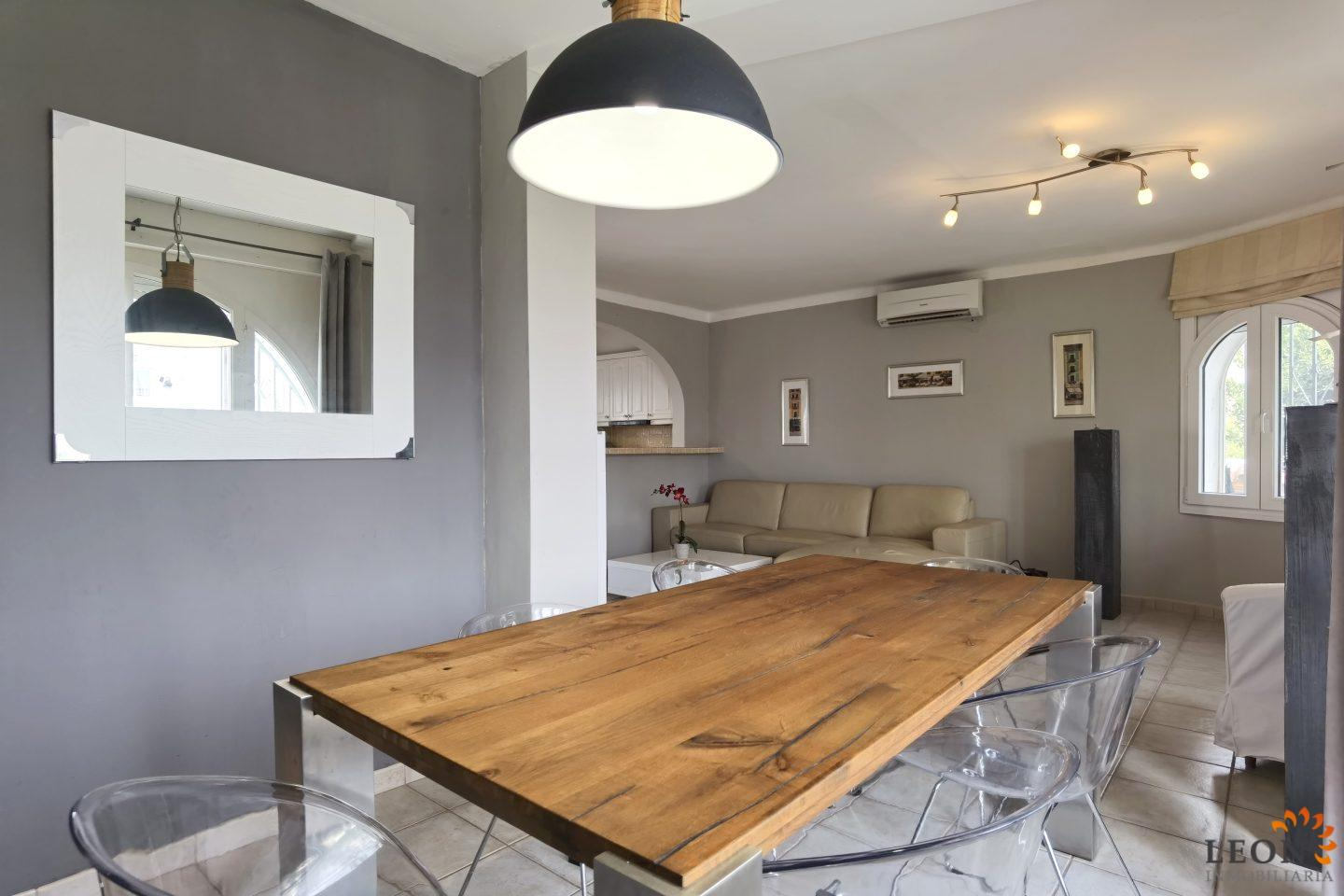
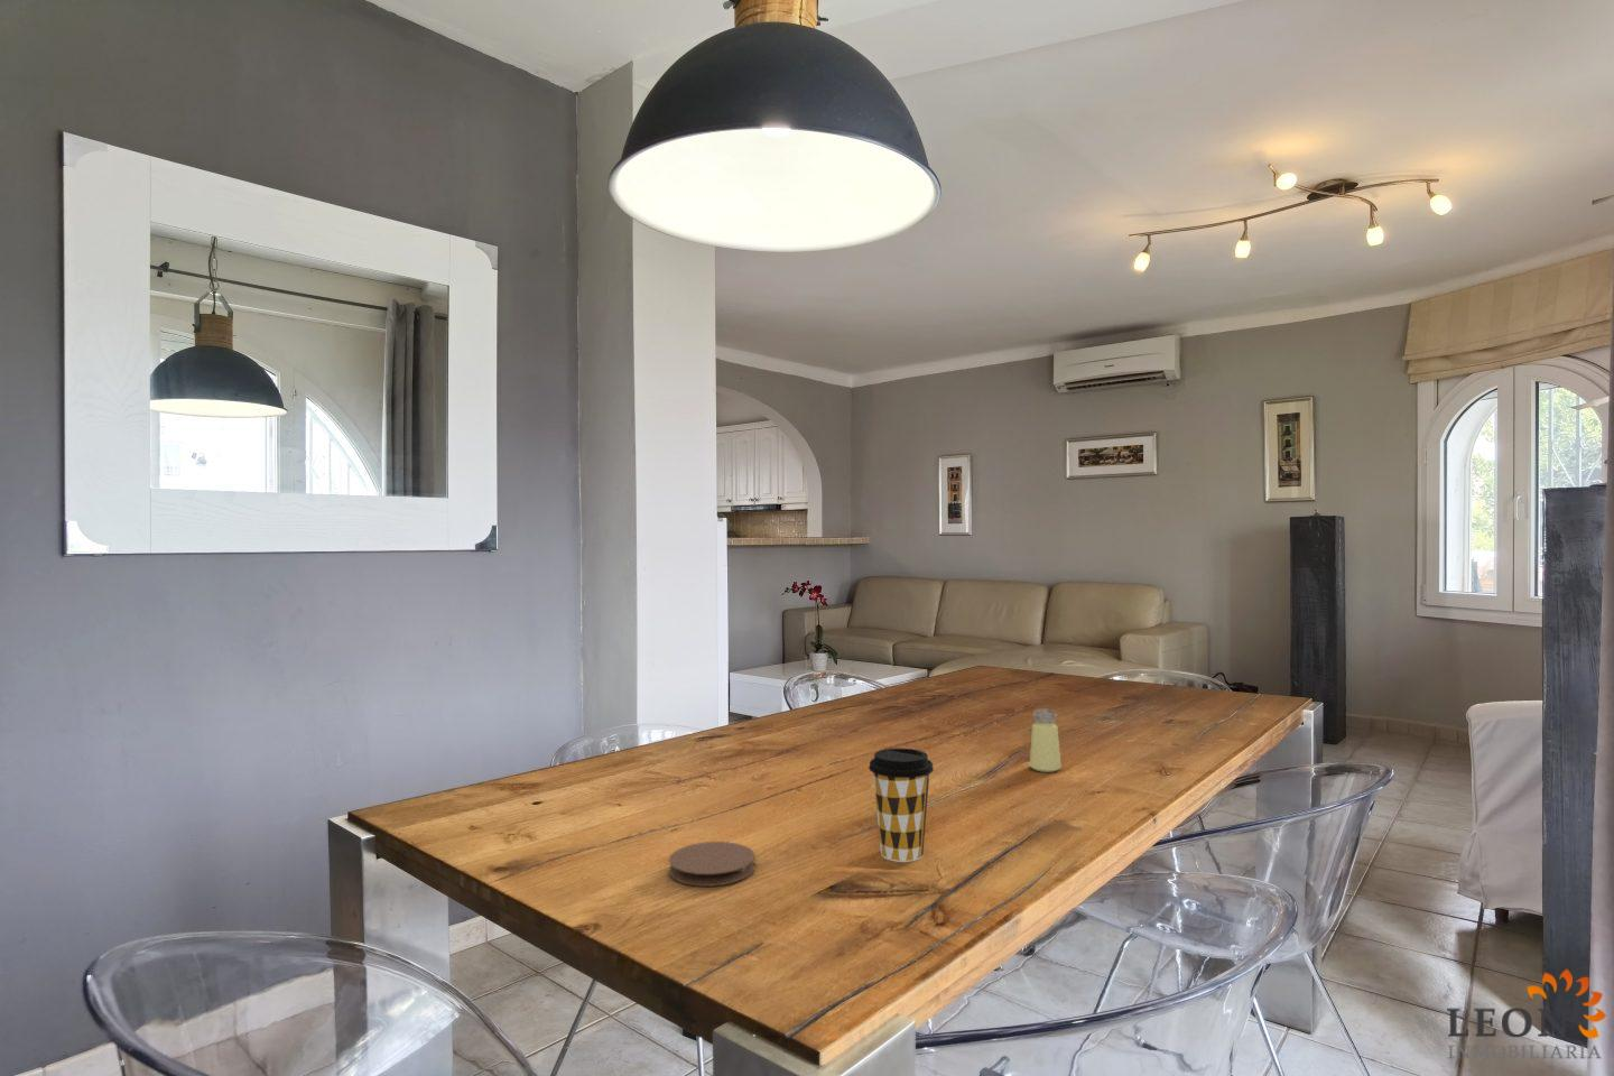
+ coaster [668,841,757,887]
+ coffee cup [867,748,934,863]
+ saltshaker [1029,707,1062,773]
